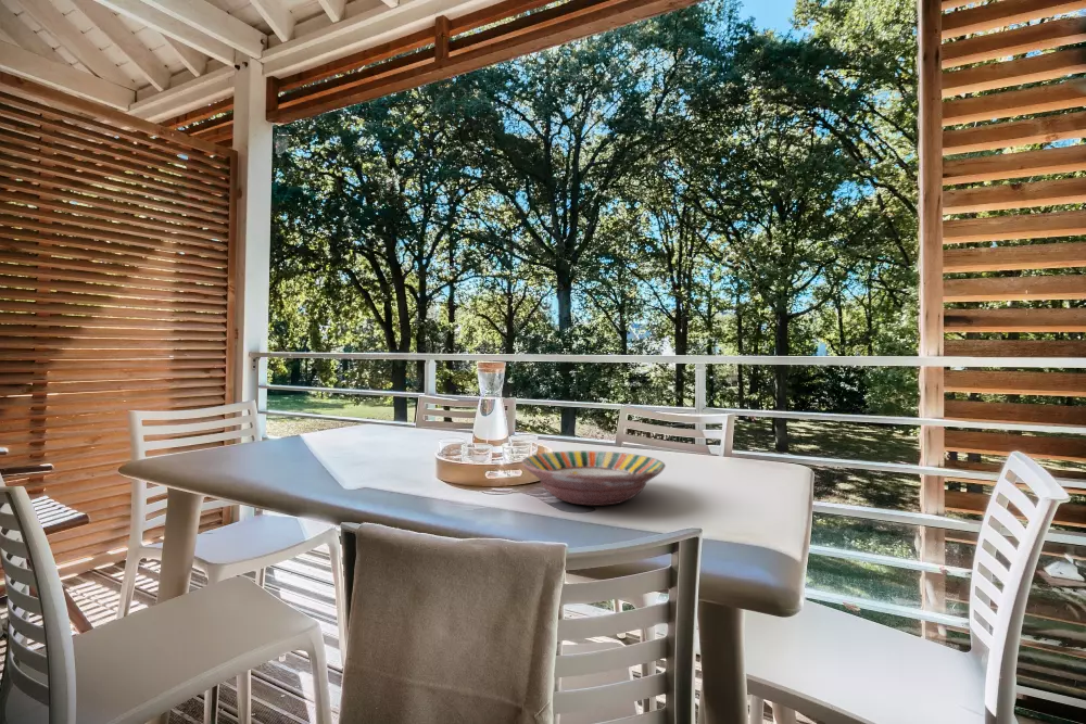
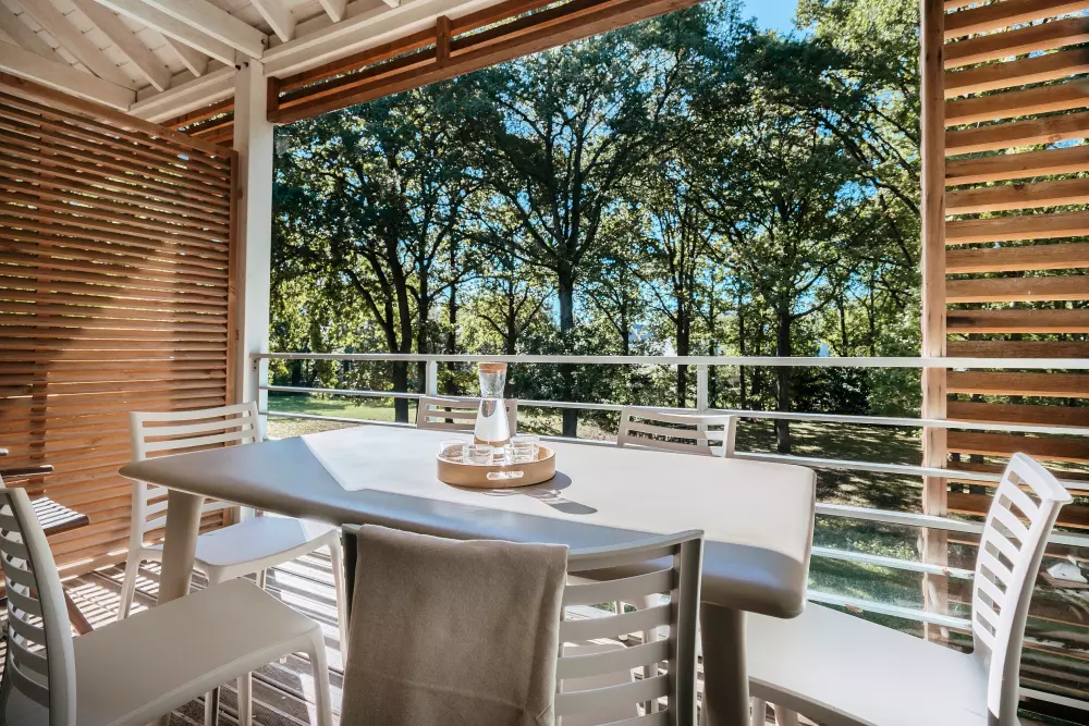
- serving bowl [520,450,667,506]
